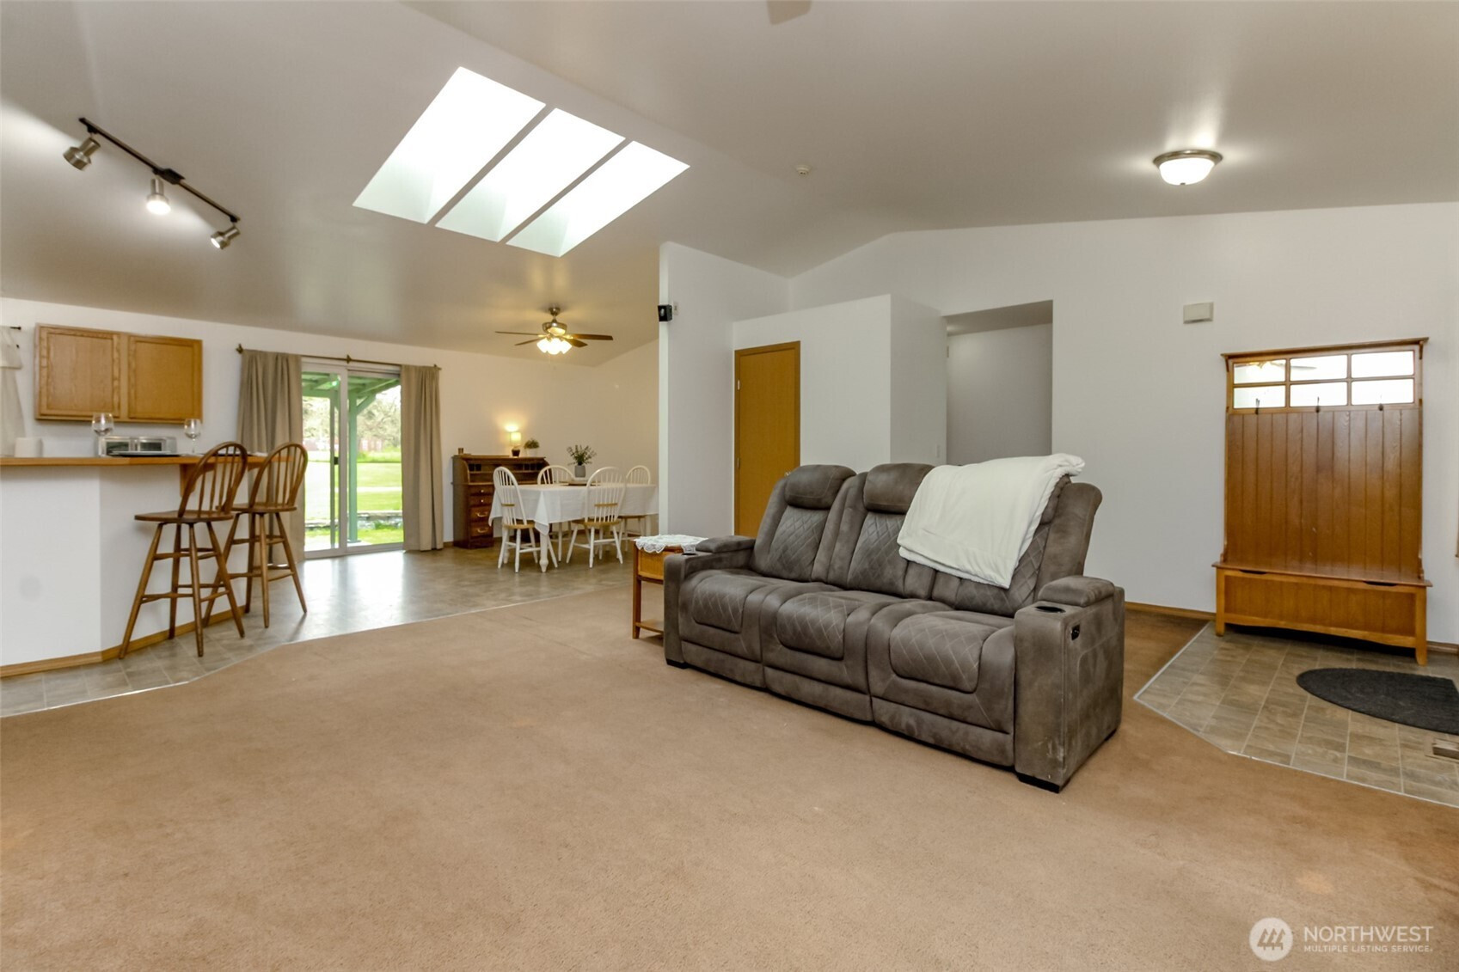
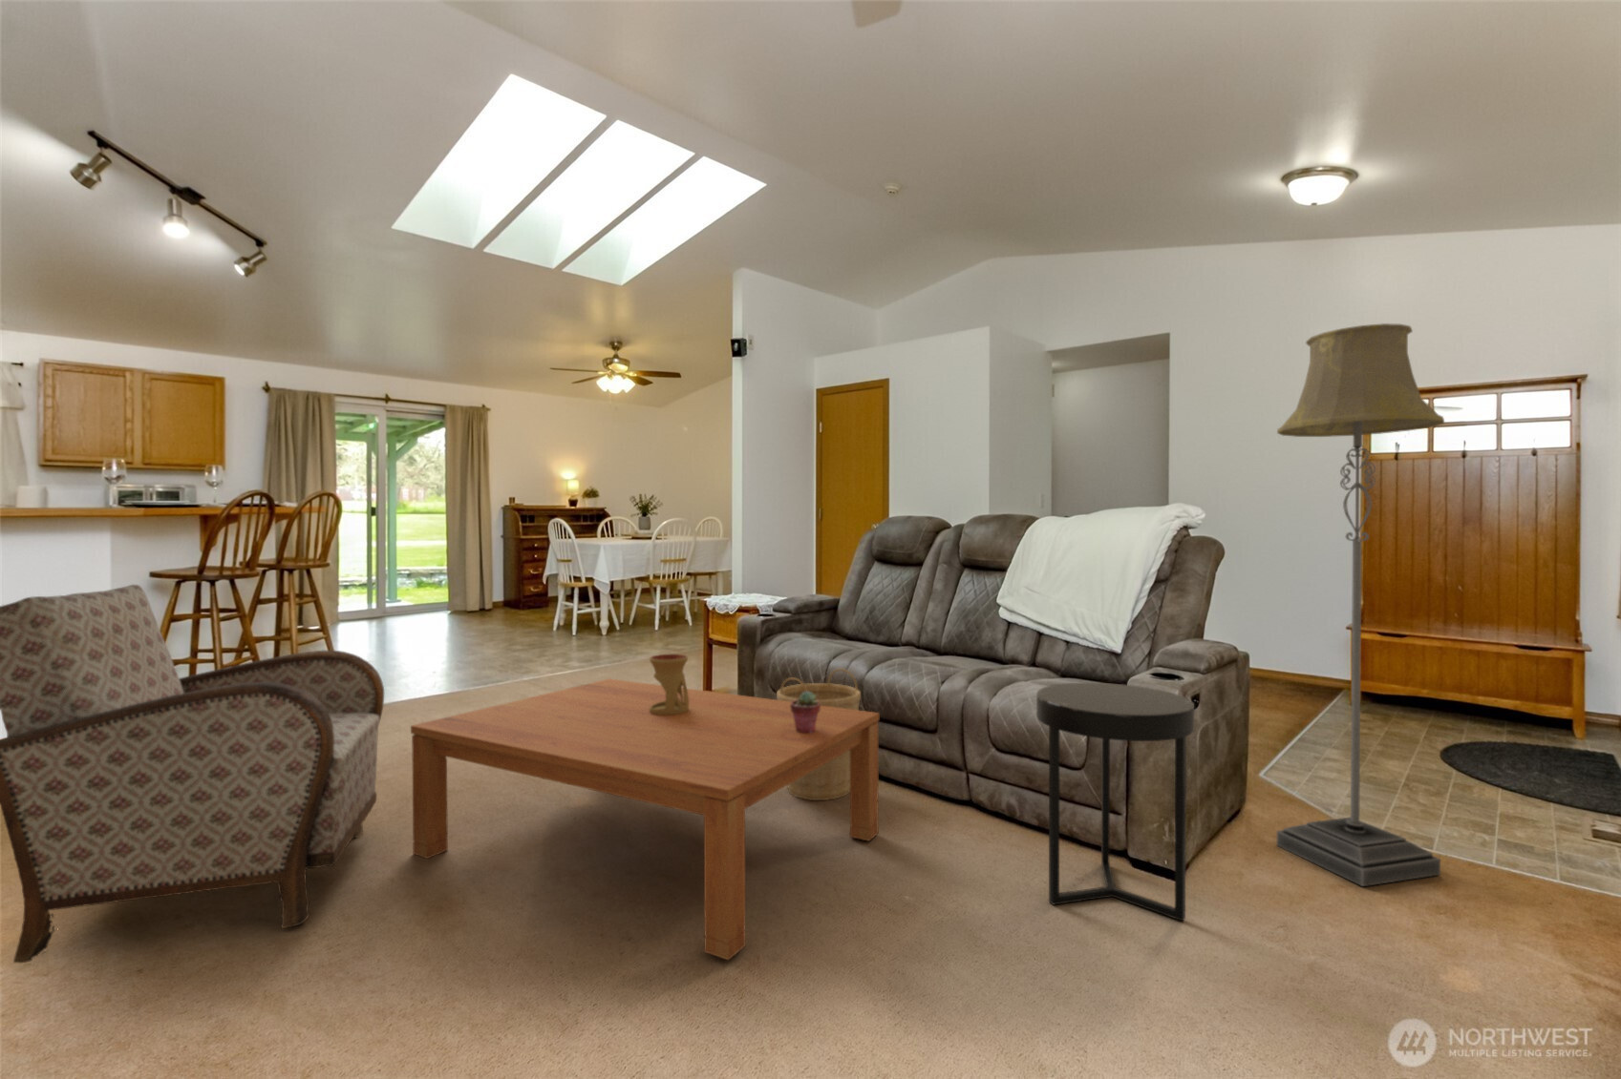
+ oil burner [648,654,688,715]
+ potted succulent [791,691,821,733]
+ basket [776,668,862,801]
+ side table [1035,682,1196,922]
+ armchair [0,584,384,963]
+ floor lamp [1275,323,1445,888]
+ coffee table [410,677,880,961]
